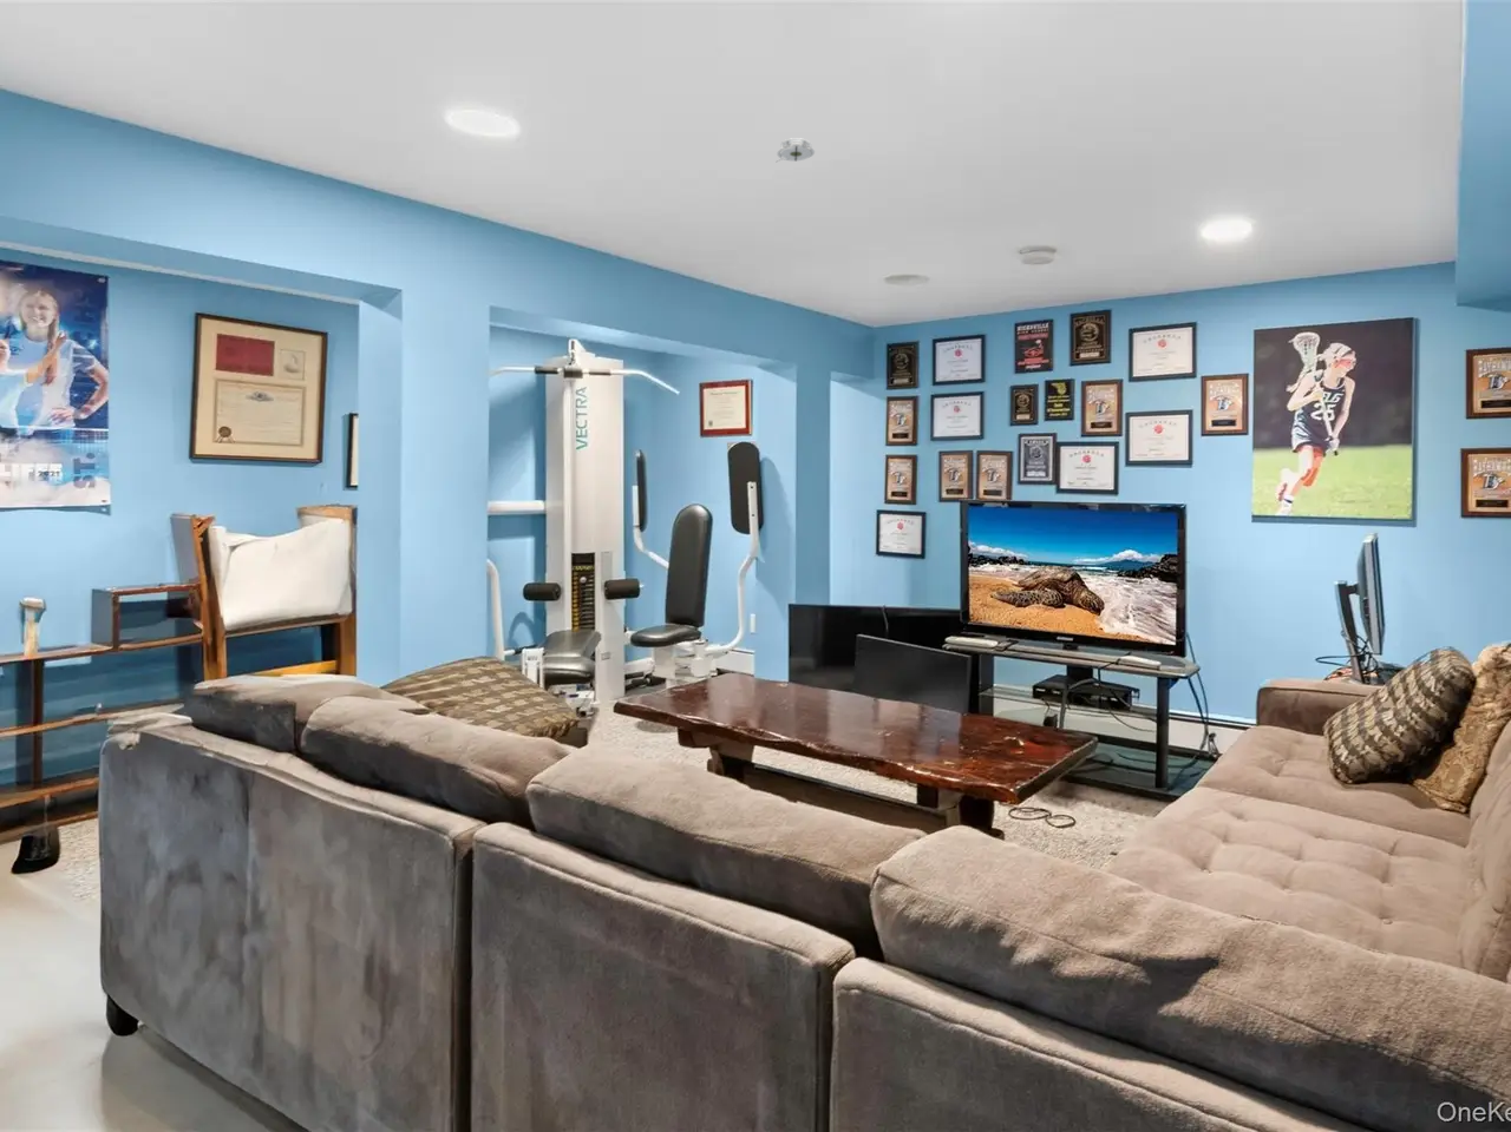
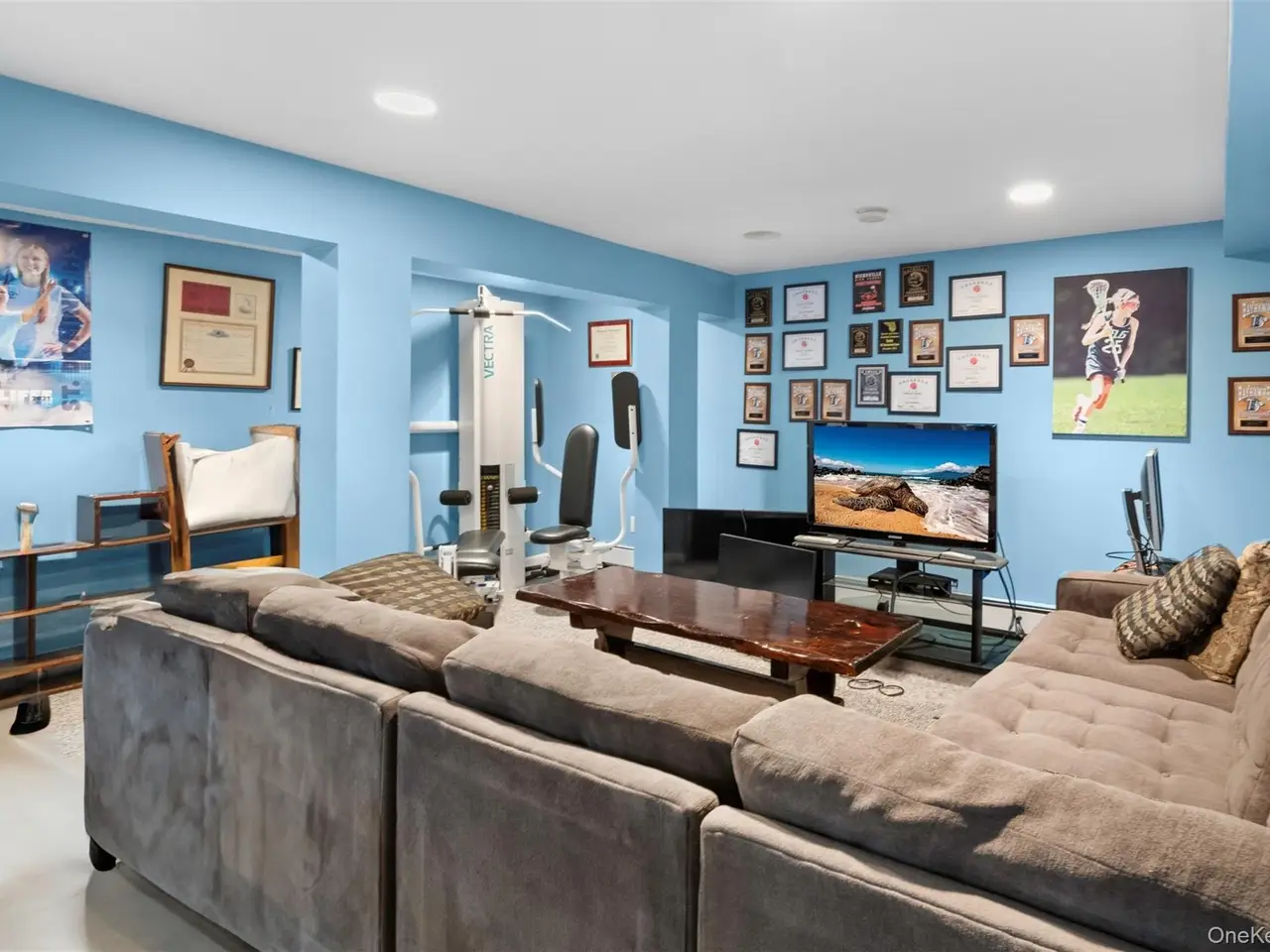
- smoke detector [776,137,816,163]
